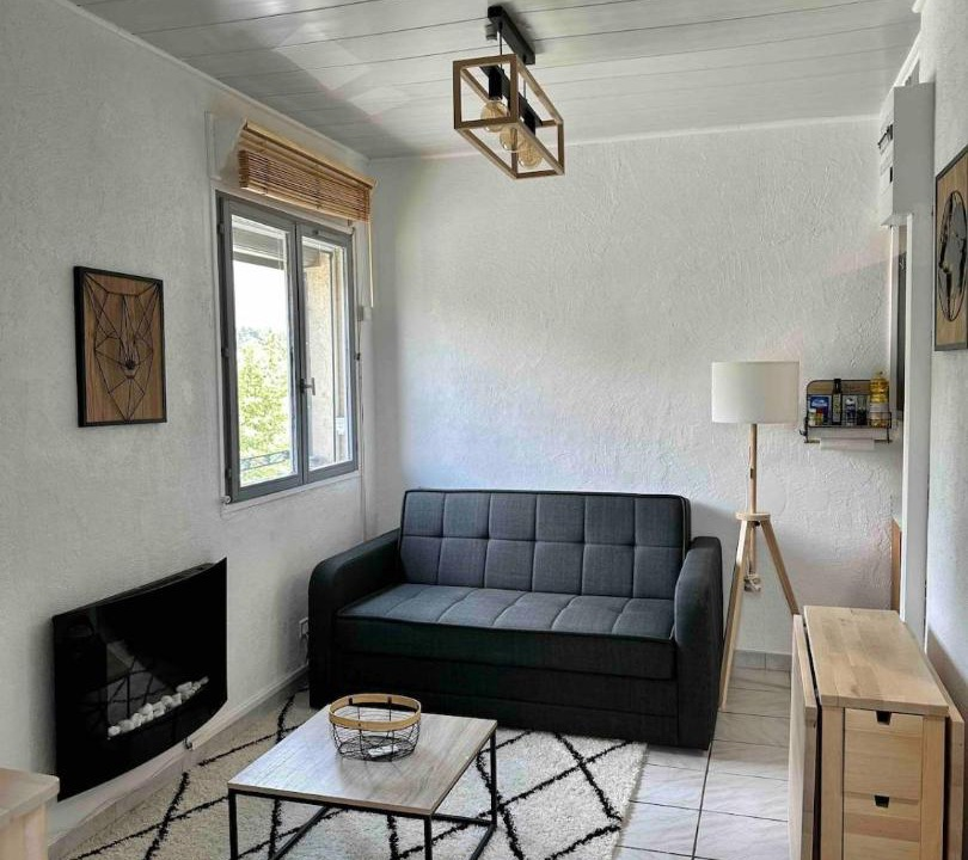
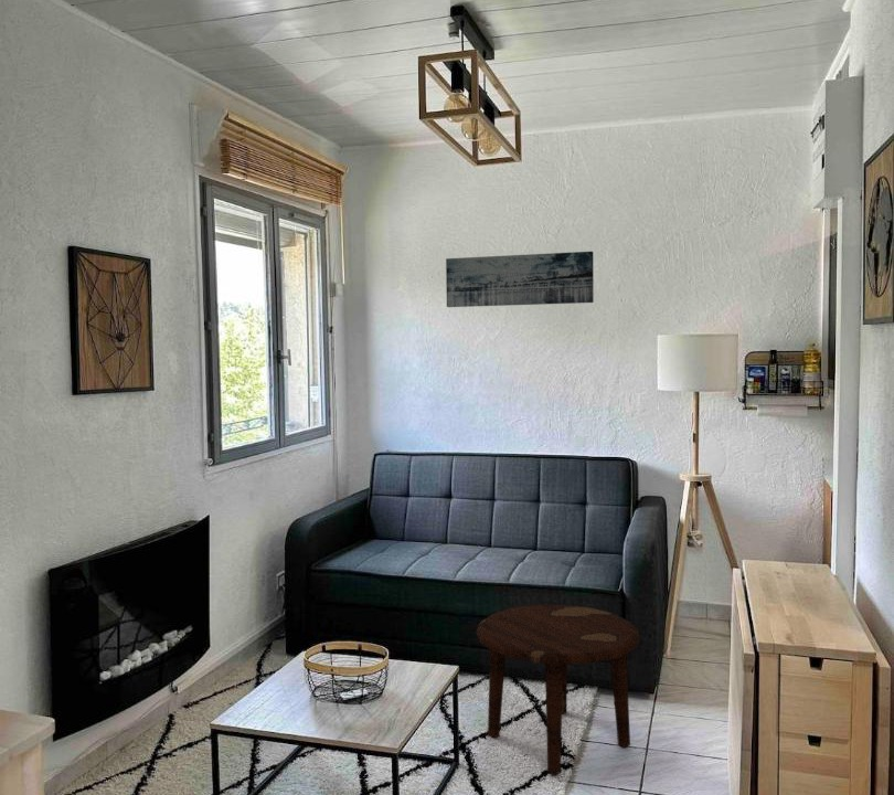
+ side table [476,604,640,776]
+ wall art [445,251,595,308]
